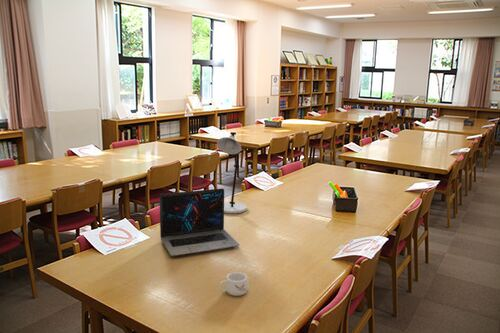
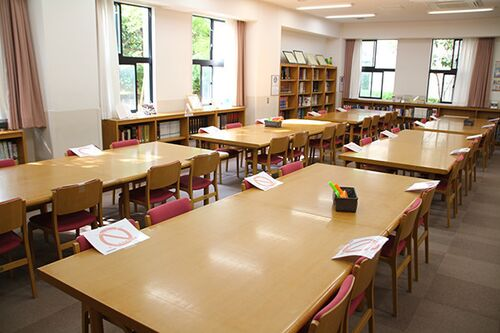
- mug [218,271,249,297]
- laptop [159,188,240,257]
- desk lamp [216,131,248,214]
